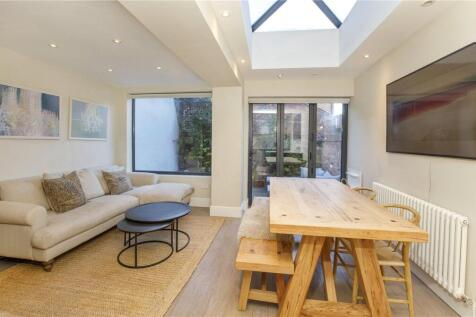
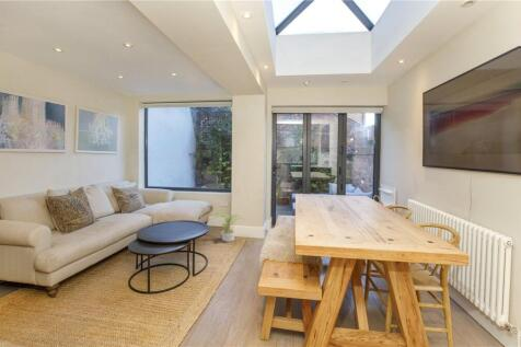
+ potted plant [212,211,244,243]
